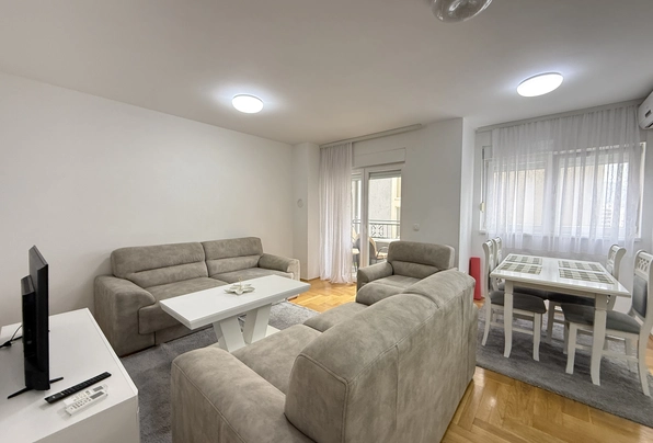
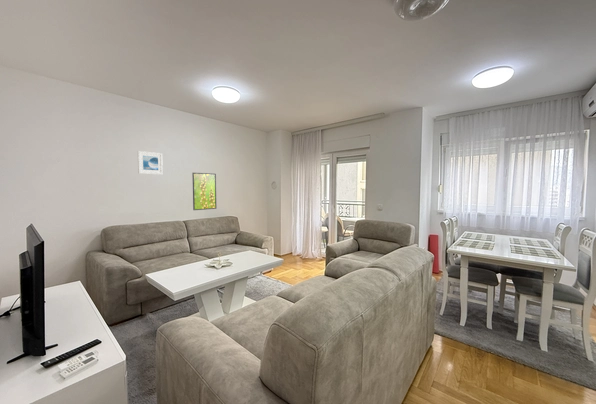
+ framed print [191,172,217,211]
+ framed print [137,150,164,175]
